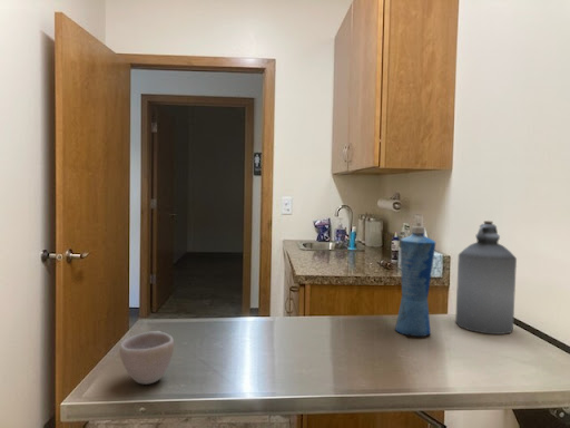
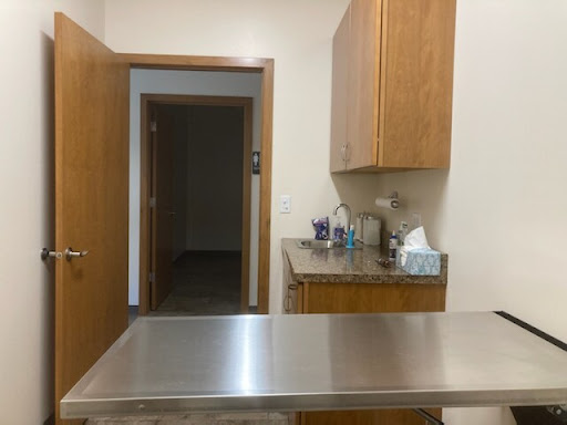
- bottle [454,220,518,335]
- cup [119,330,175,386]
- squeeze bottle [394,221,436,338]
